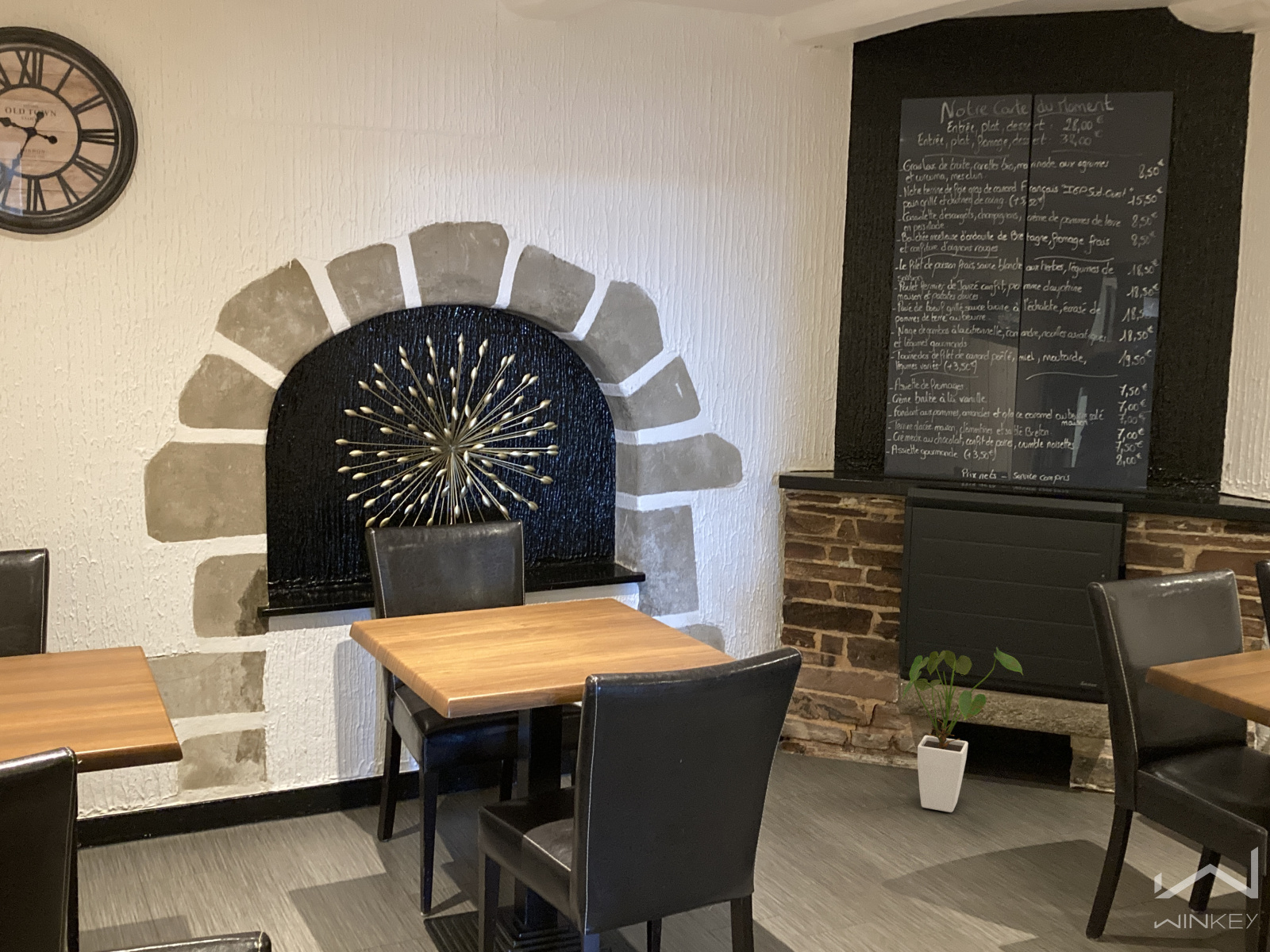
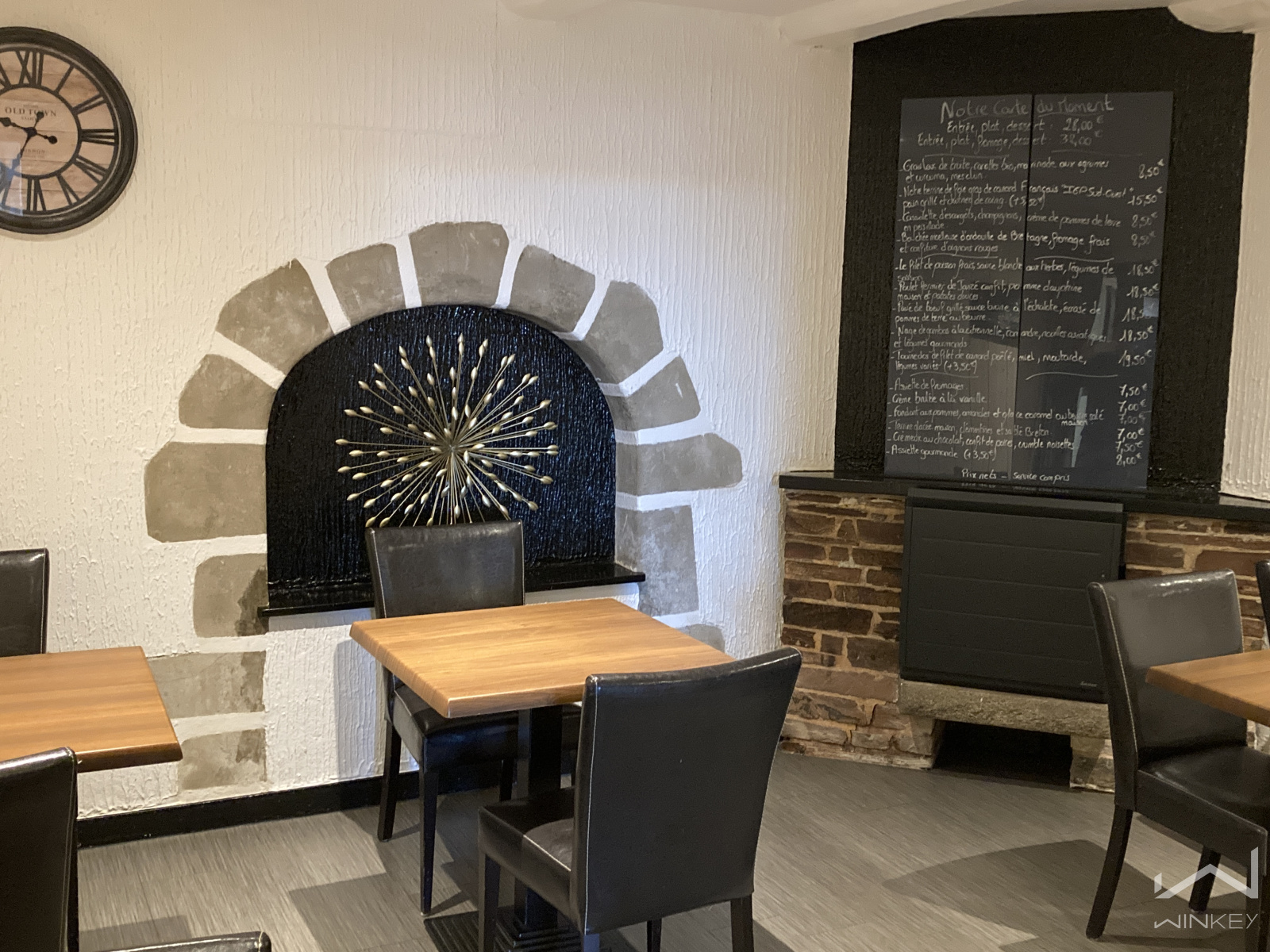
- house plant [901,647,1024,813]
